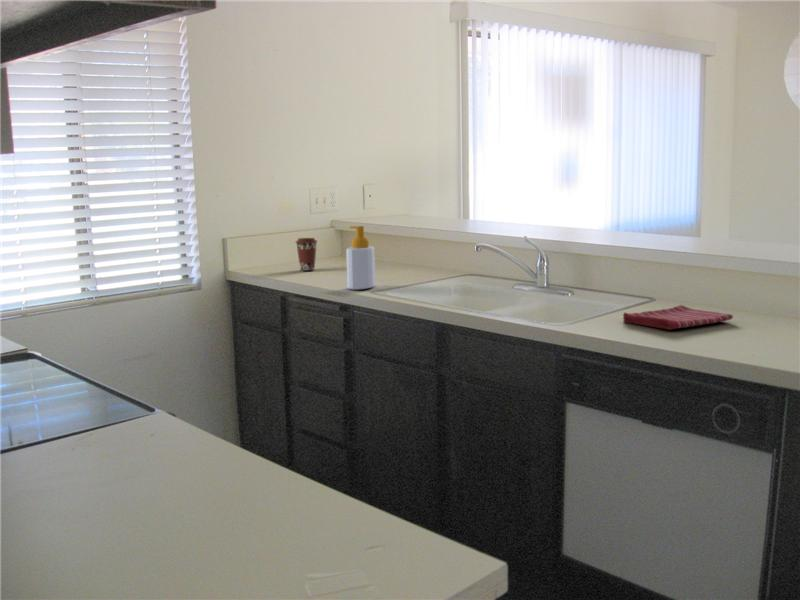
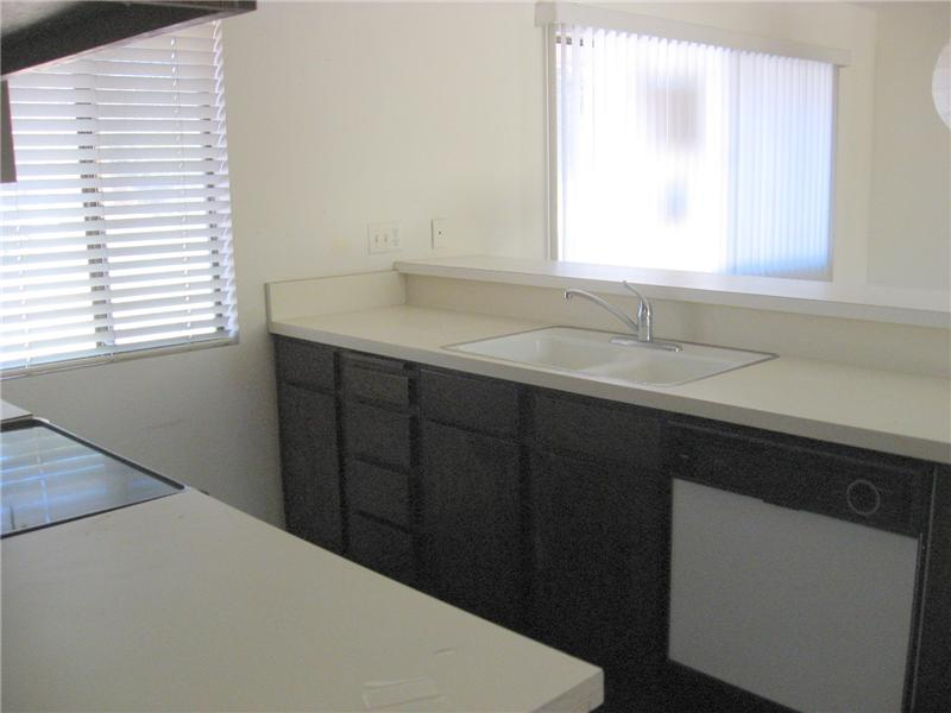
- coffee cup [294,237,318,272]
- soap bottle [345,225,376,291]
- dish towel [622,304,734,331]
